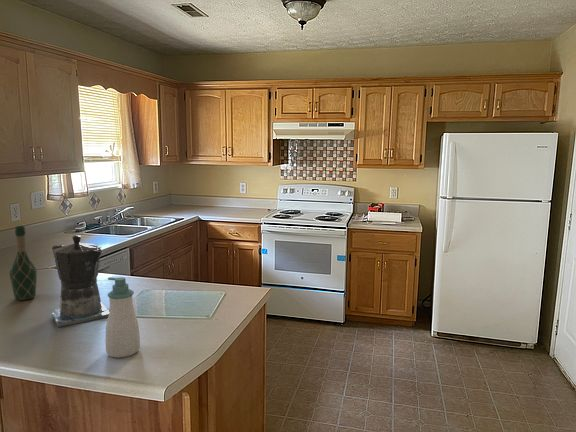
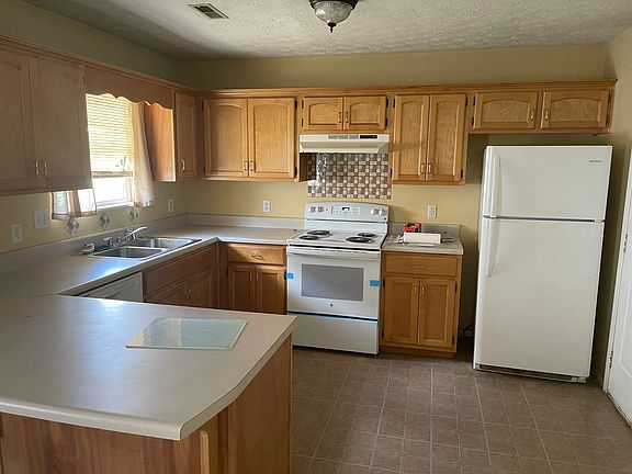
- coffee maker [50,234,109,328]
- soap bottle [104,276,141,359]
- wine bottle [9,225,38,301]
